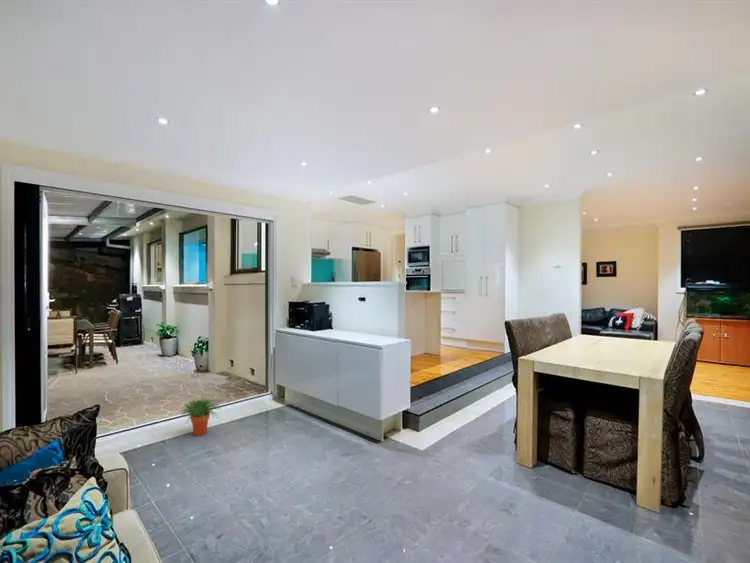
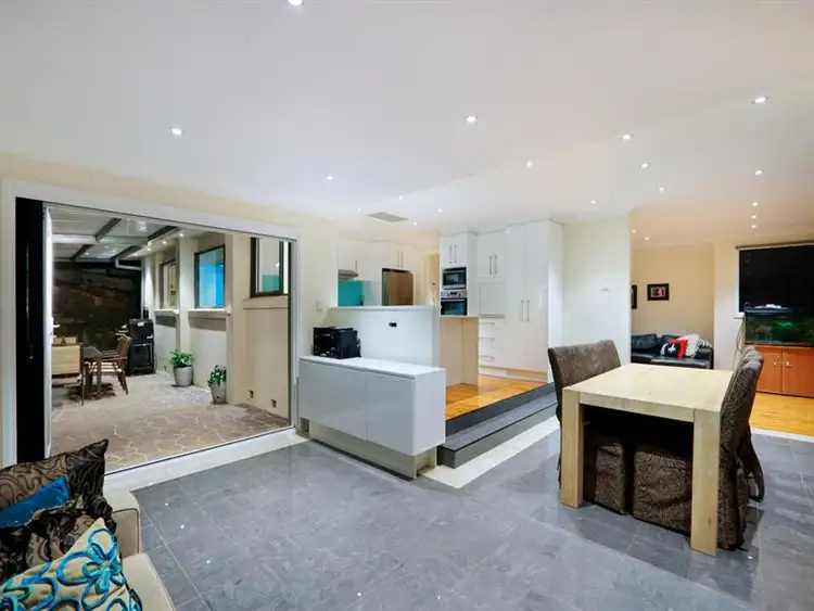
- potted plant [176,397,222,437]
